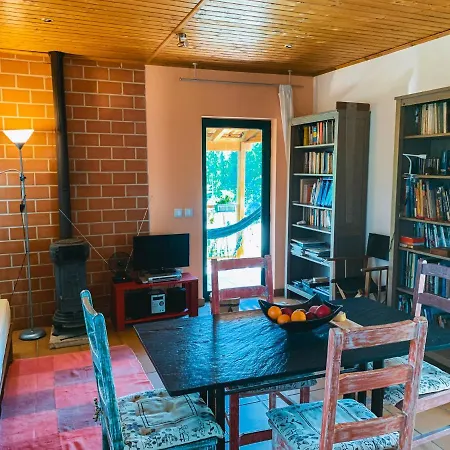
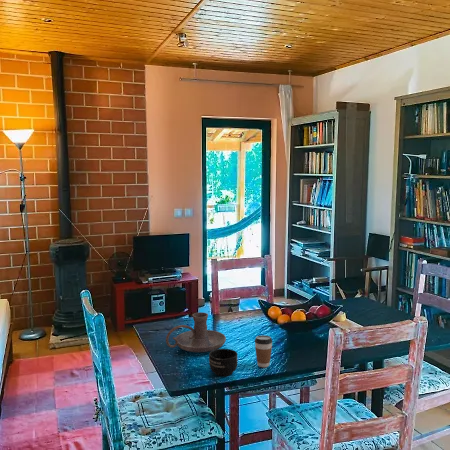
+ coffee cup [254,334,273,368]
+ mug [208,348,239,377]
+ candle holder [165,311,227,353]
